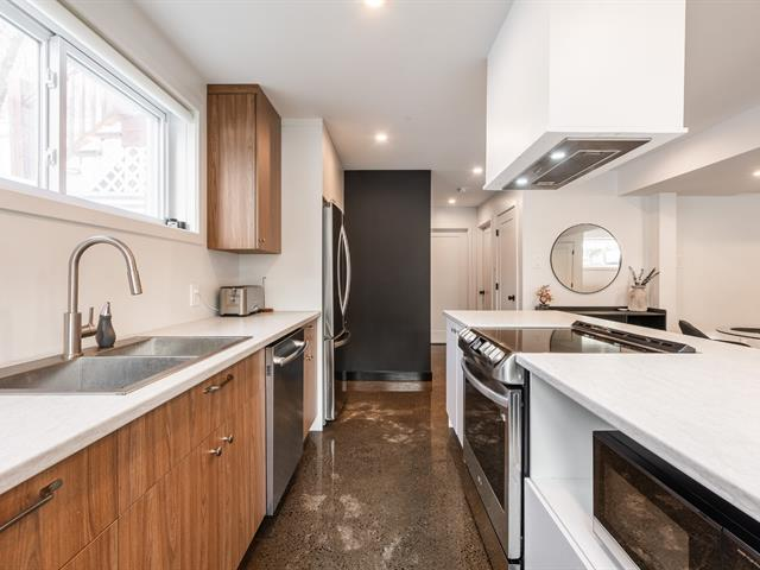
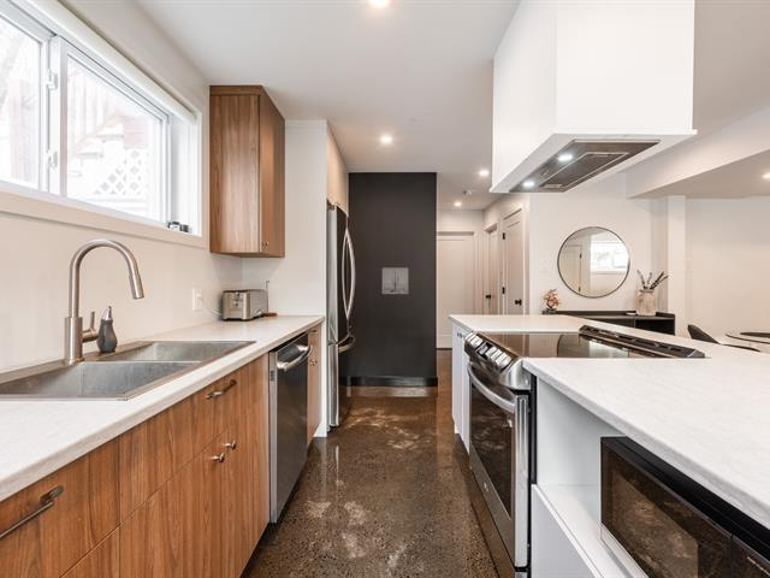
+ wall art [381,267,409,295]
